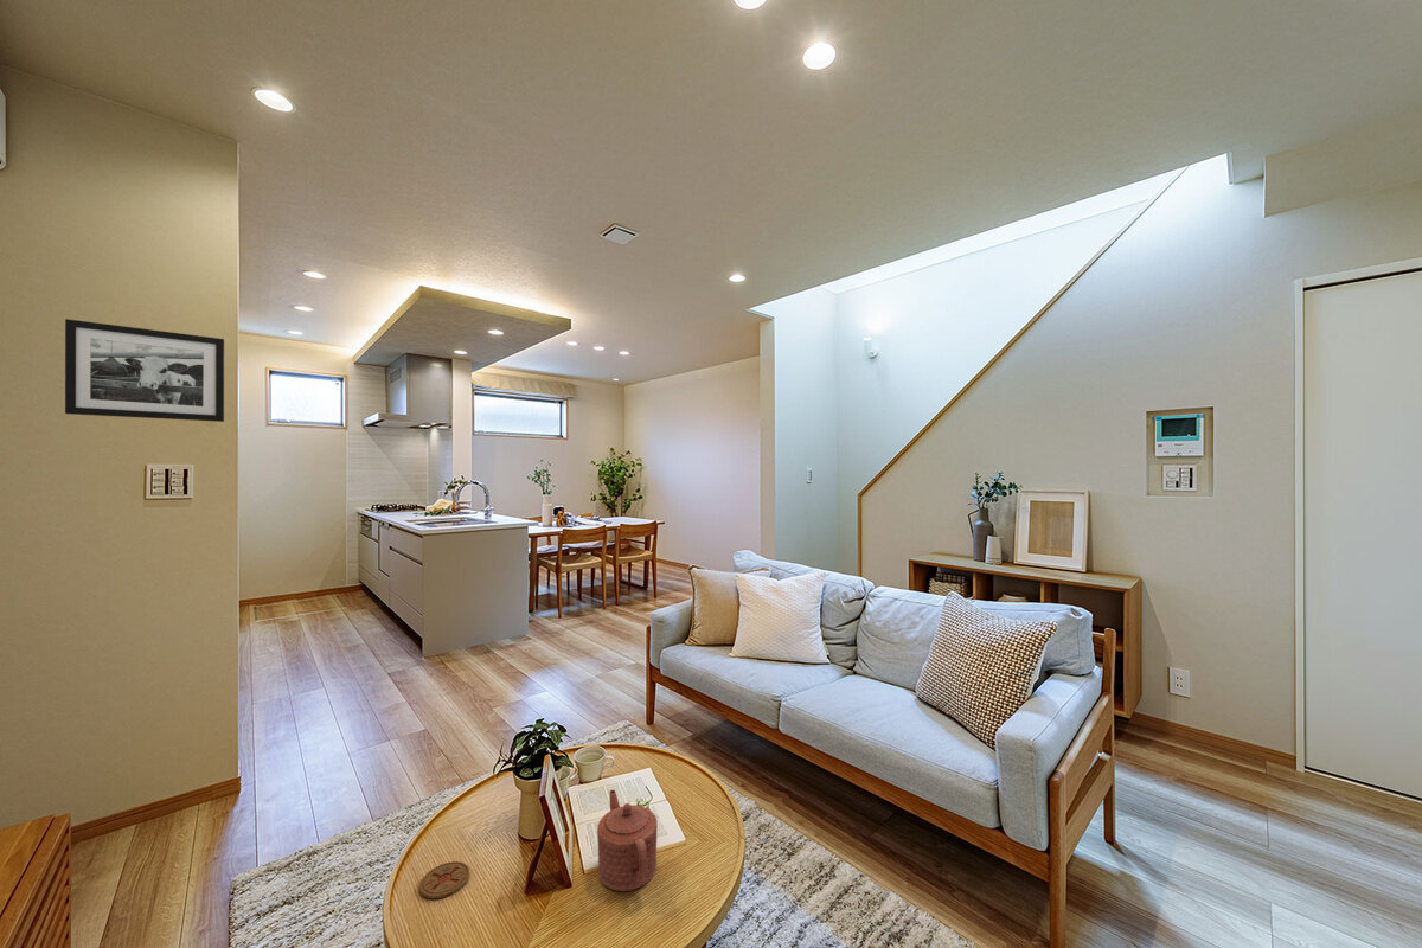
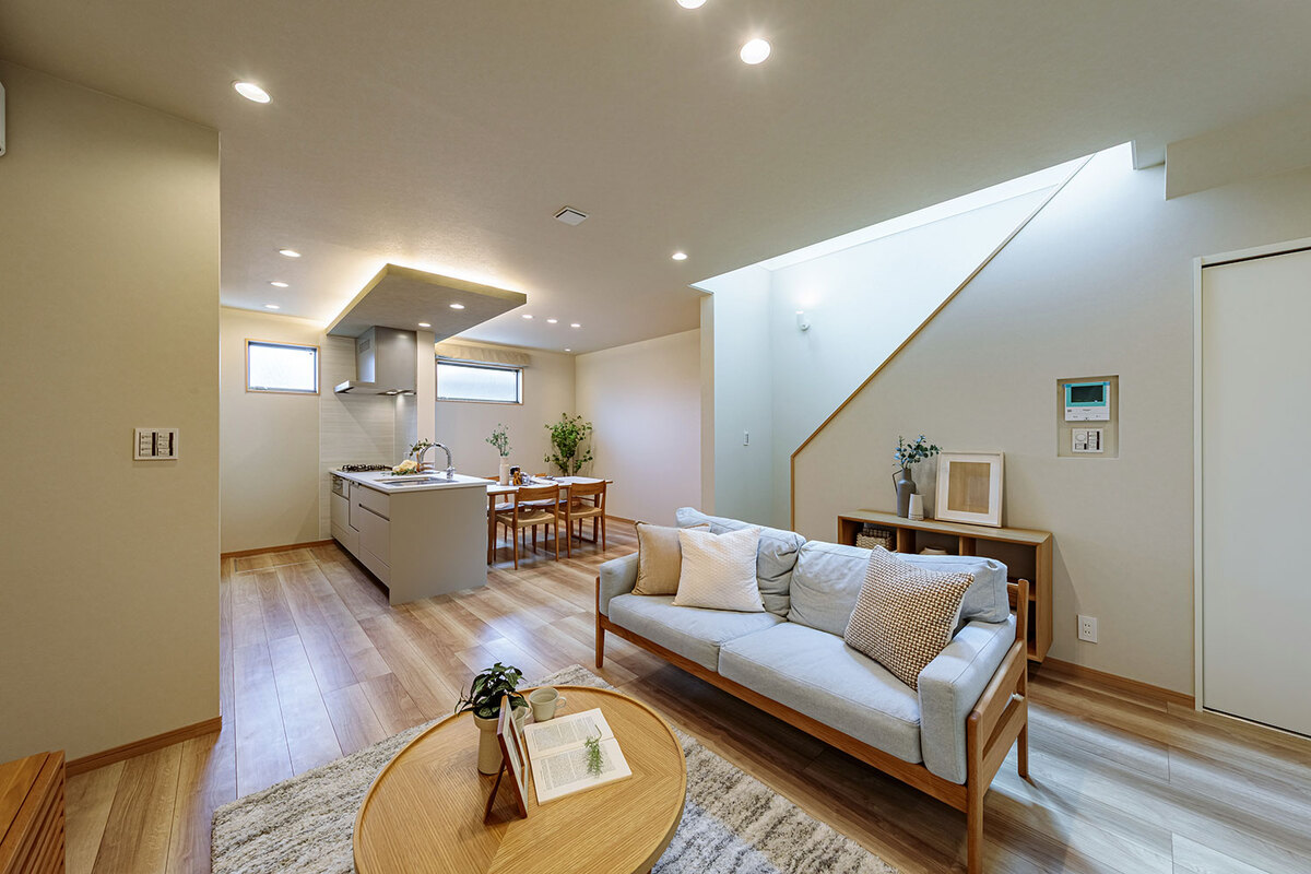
- coaster [418,860,470,899]
- picture frame [64,318,225,423]
- teapot [596,789,659,892]
